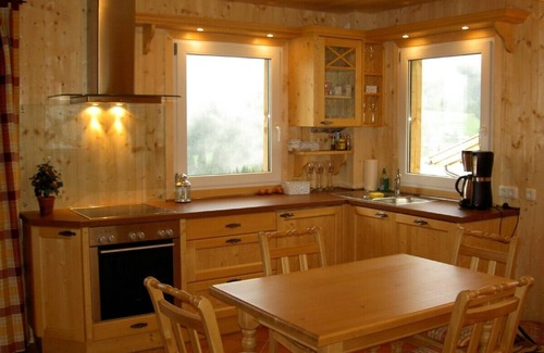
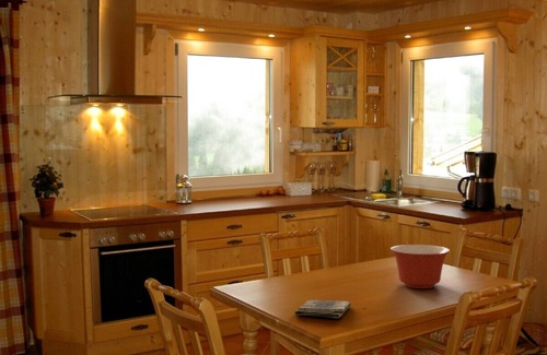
+ mixing bowl [389,244,451,289]
+ dish towel [293,299,352,319]
